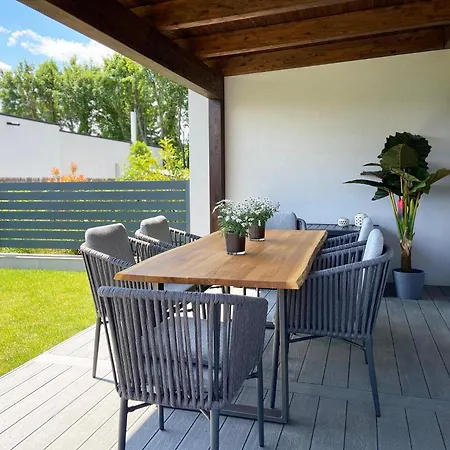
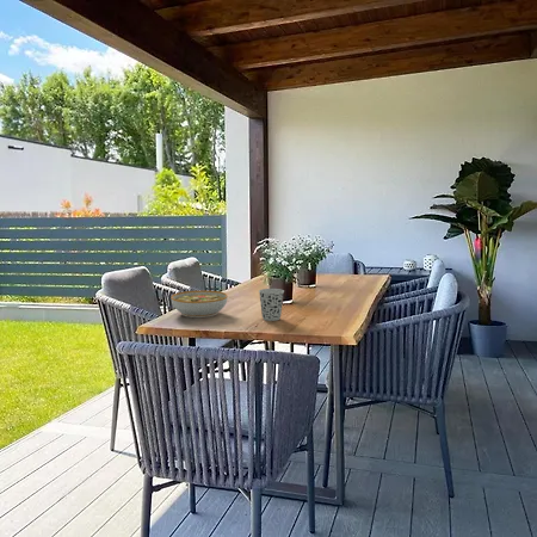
+ cup [258,288,285,322]
+ bowl [171,289,229,319]
